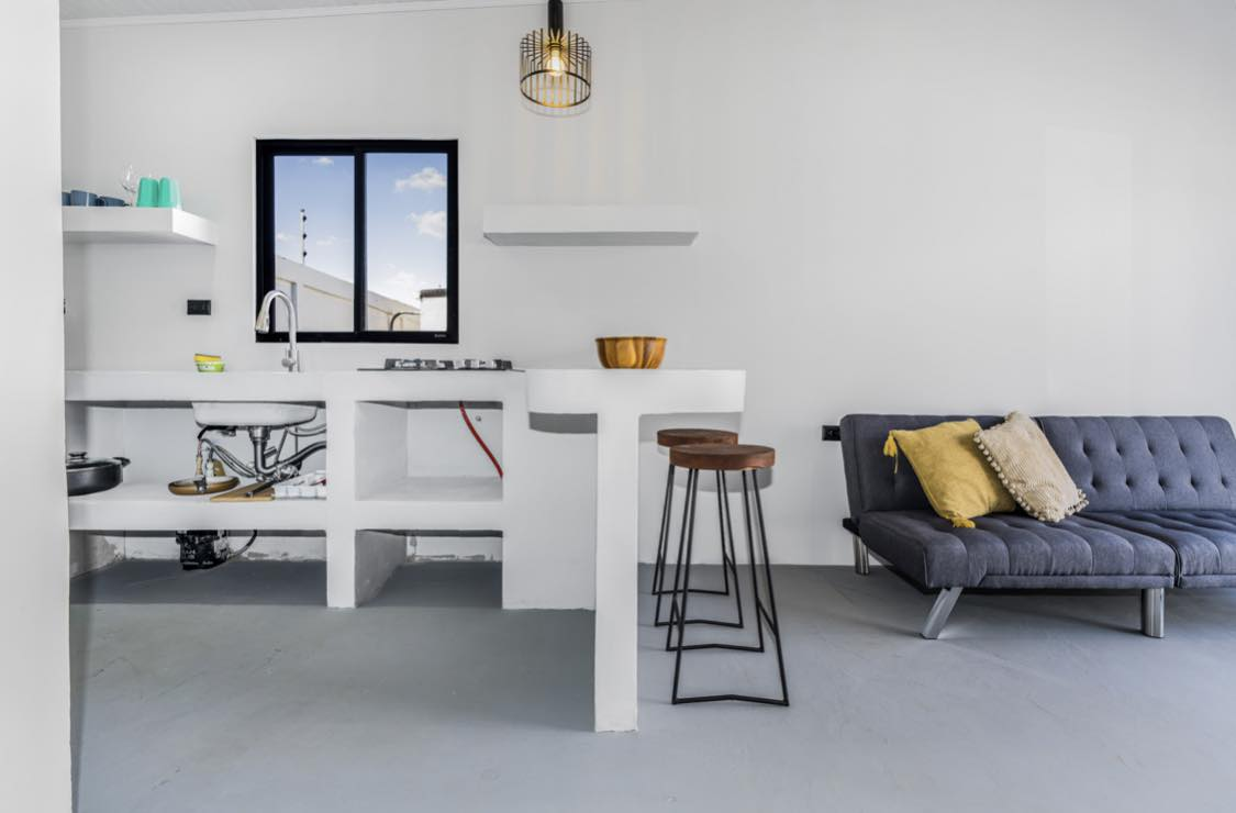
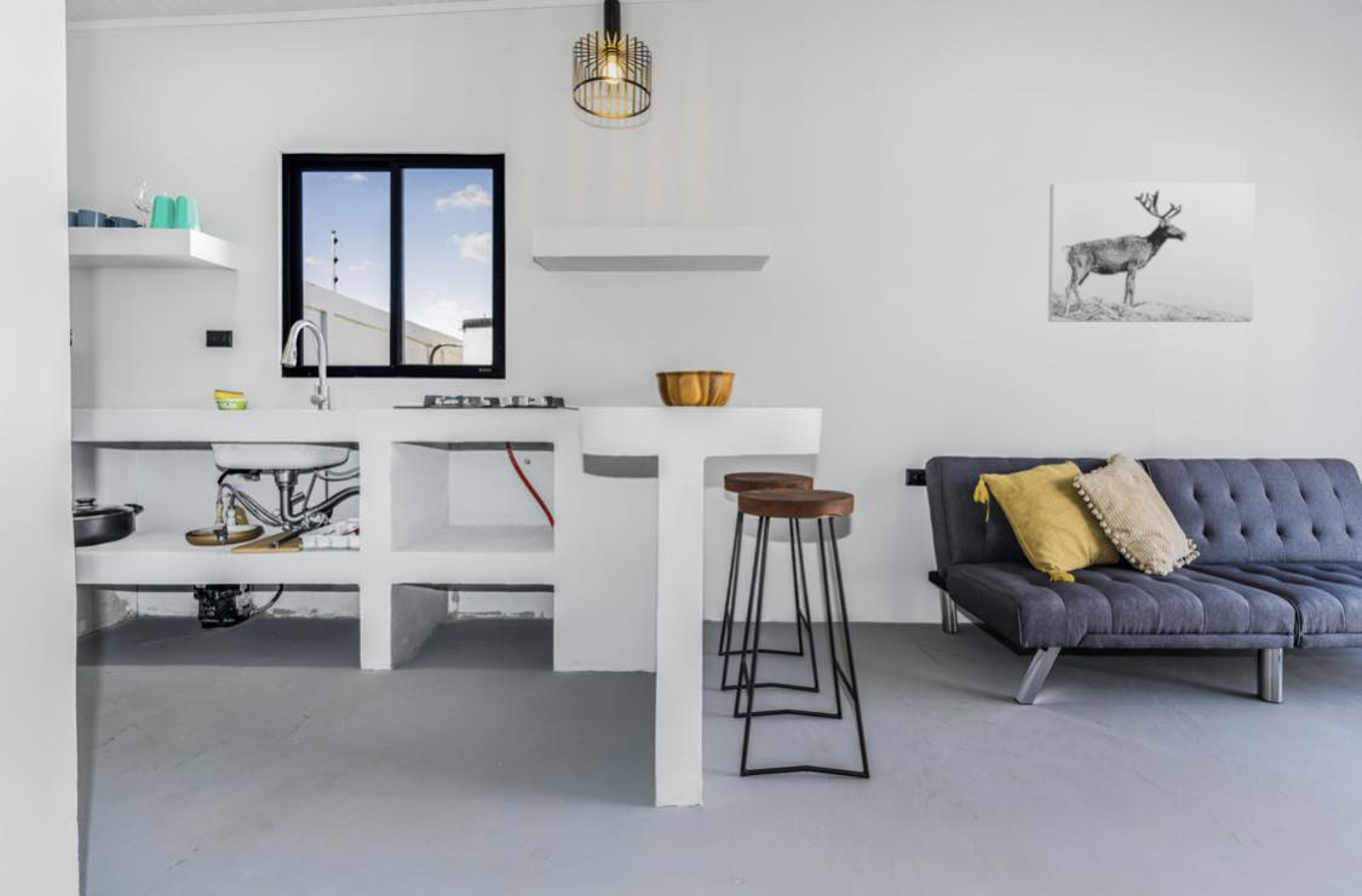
+ wall art [1047,182,1257,323]
